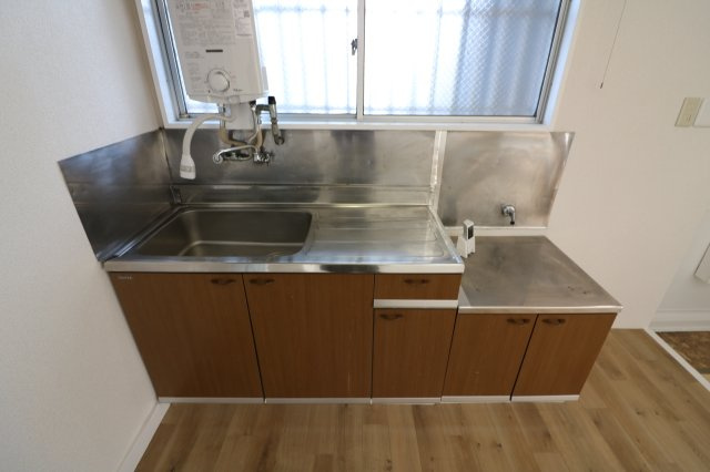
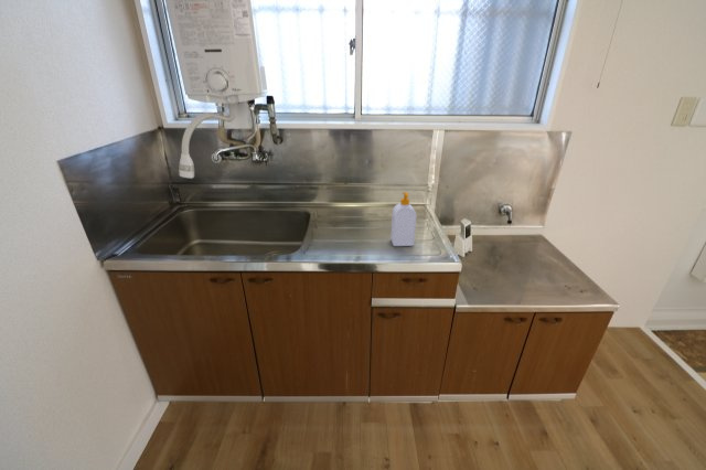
+ soap bottle [389,191,418,247]
